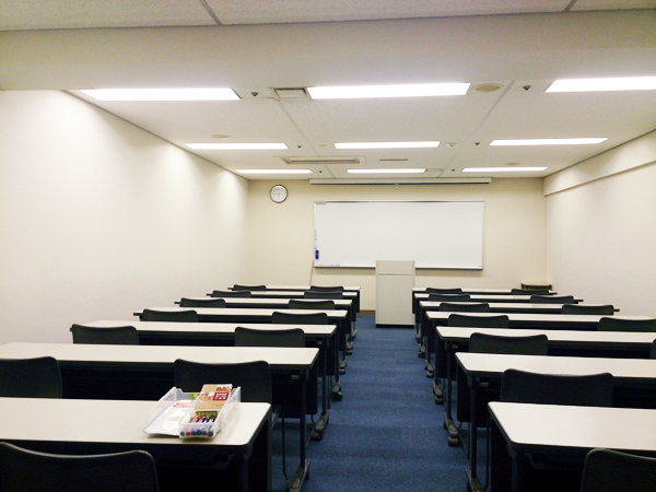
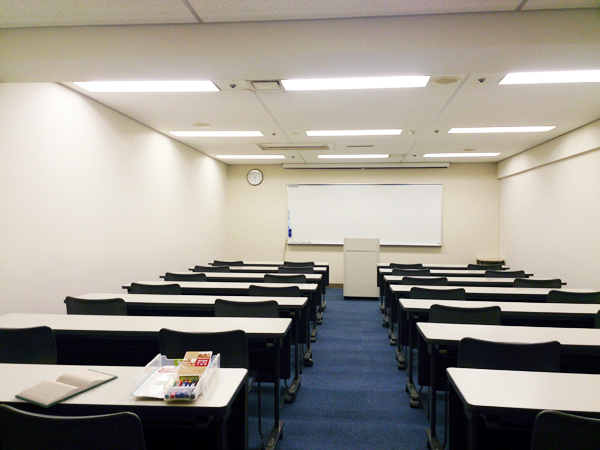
+ hardback book [14,368,119,409]
